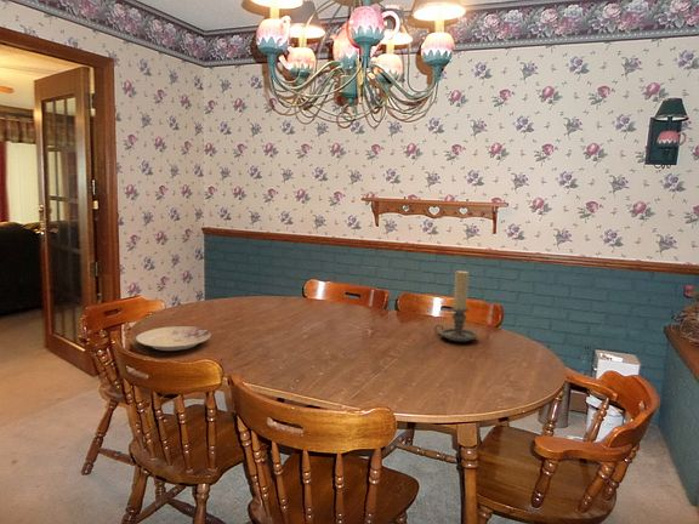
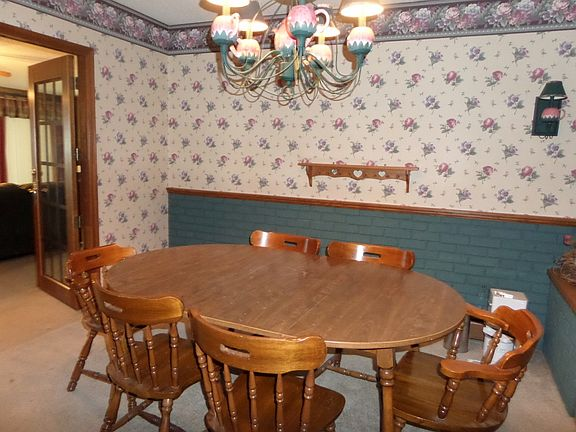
- candle holder [433,269,478,343]
- plate [135,325,212,352]
